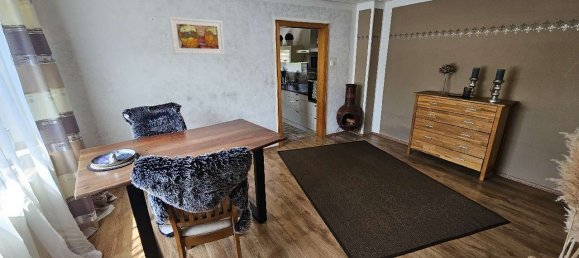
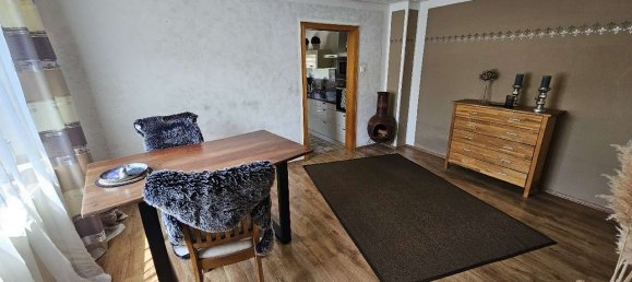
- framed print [168,16,225,55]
